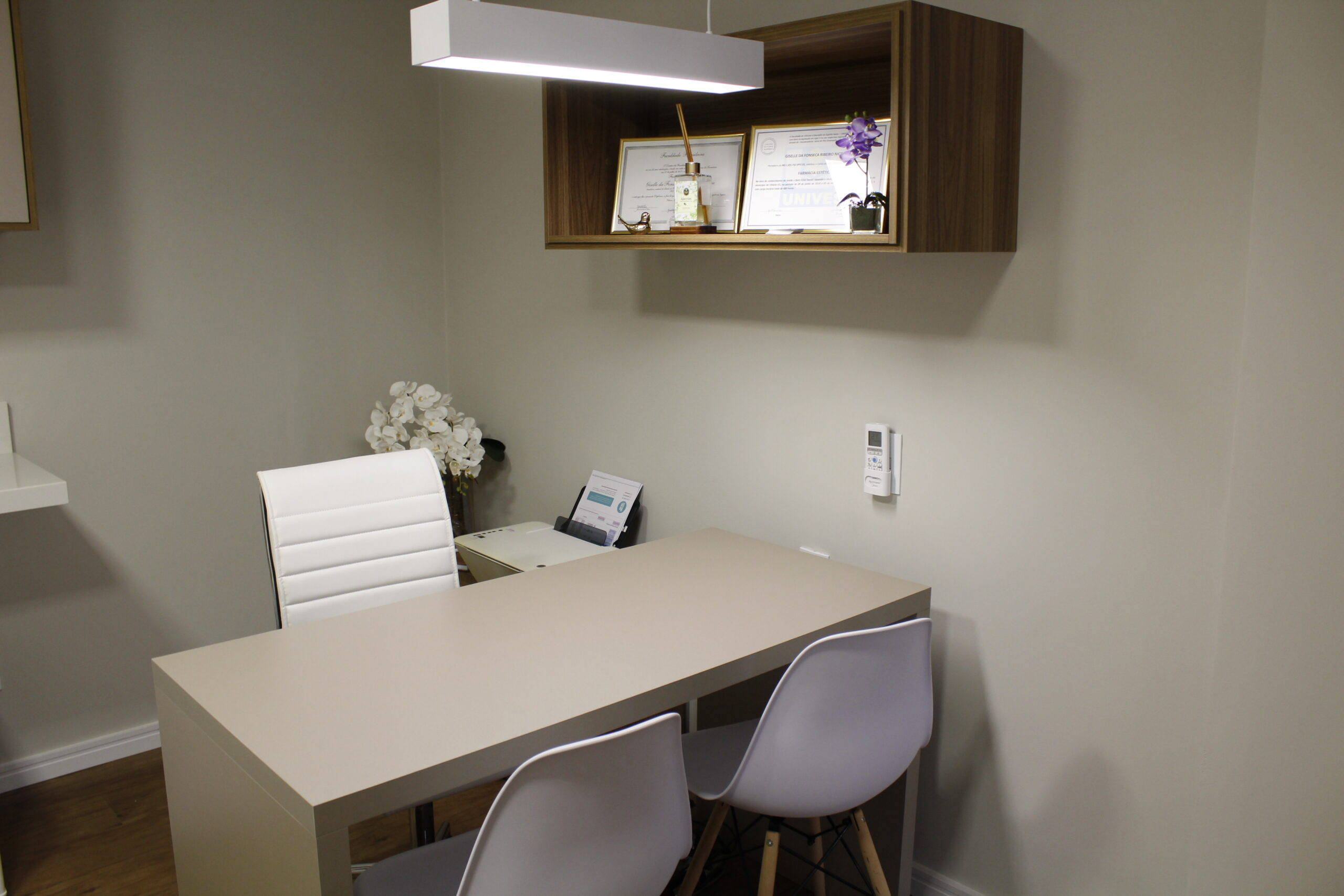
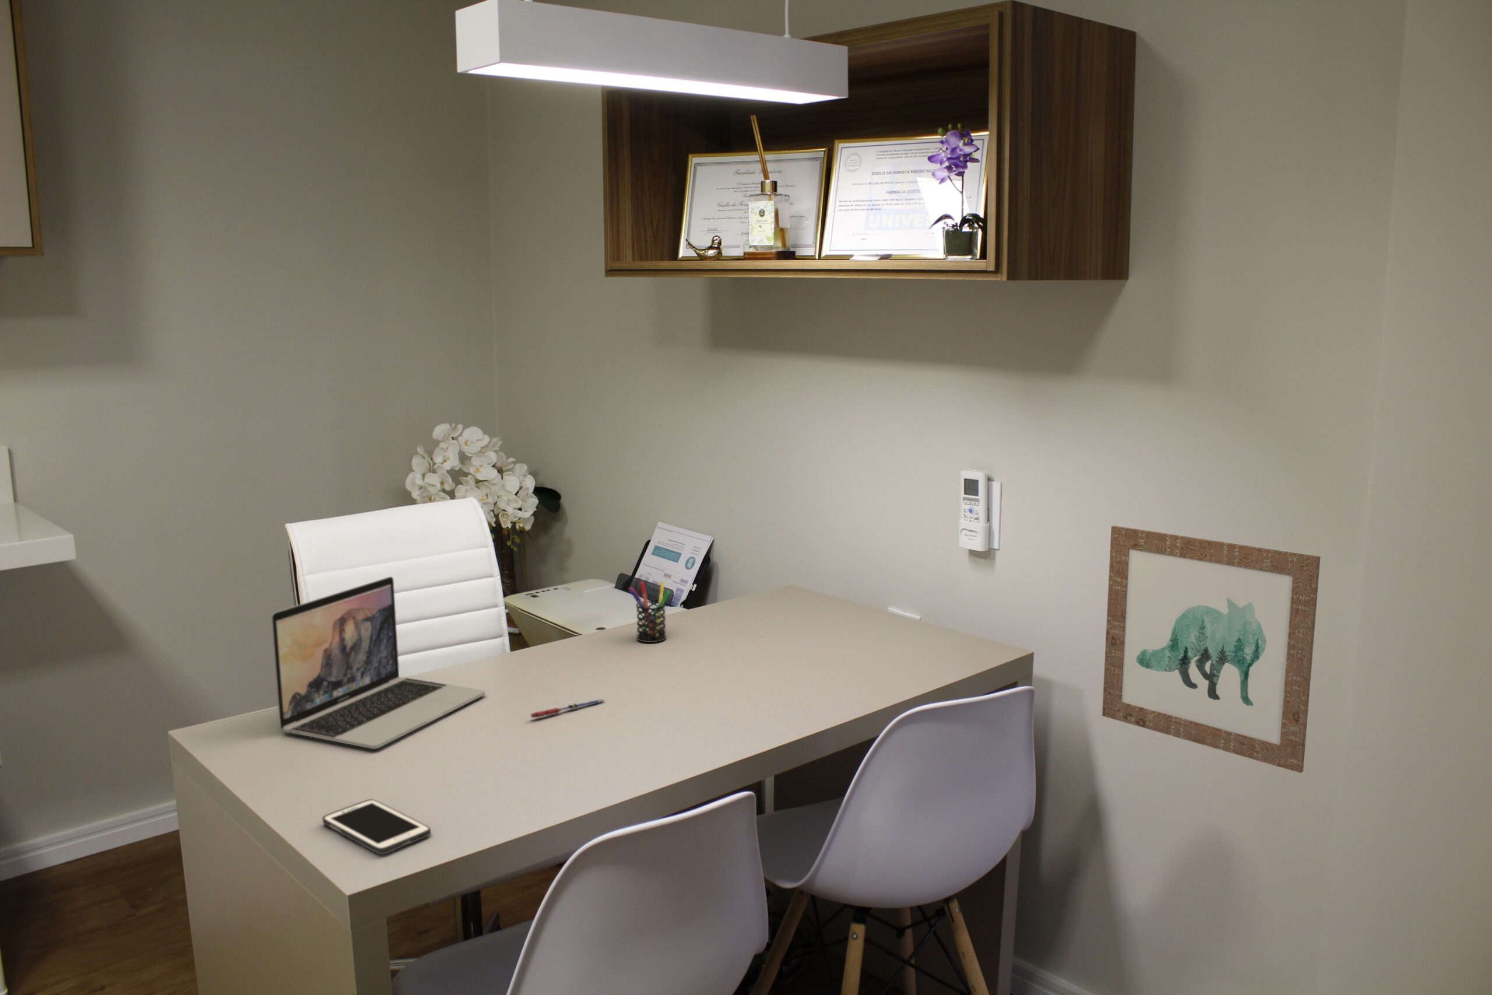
+ laptop [271,576,486,750]
+ wall art [1101,525,1321,774]
+ cell phone [322,798,431,855]
+ pen holder [628,581,671,643]
+ pen [531,698,605,718]
